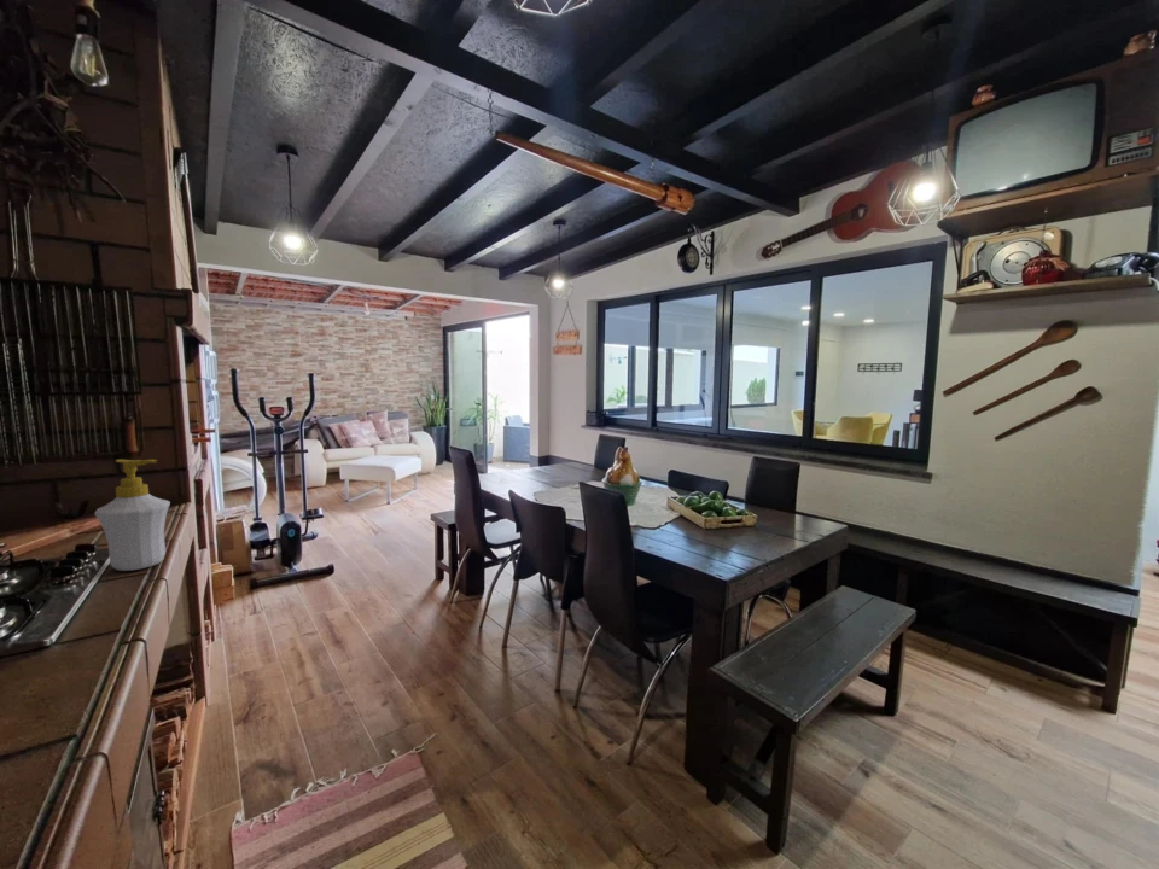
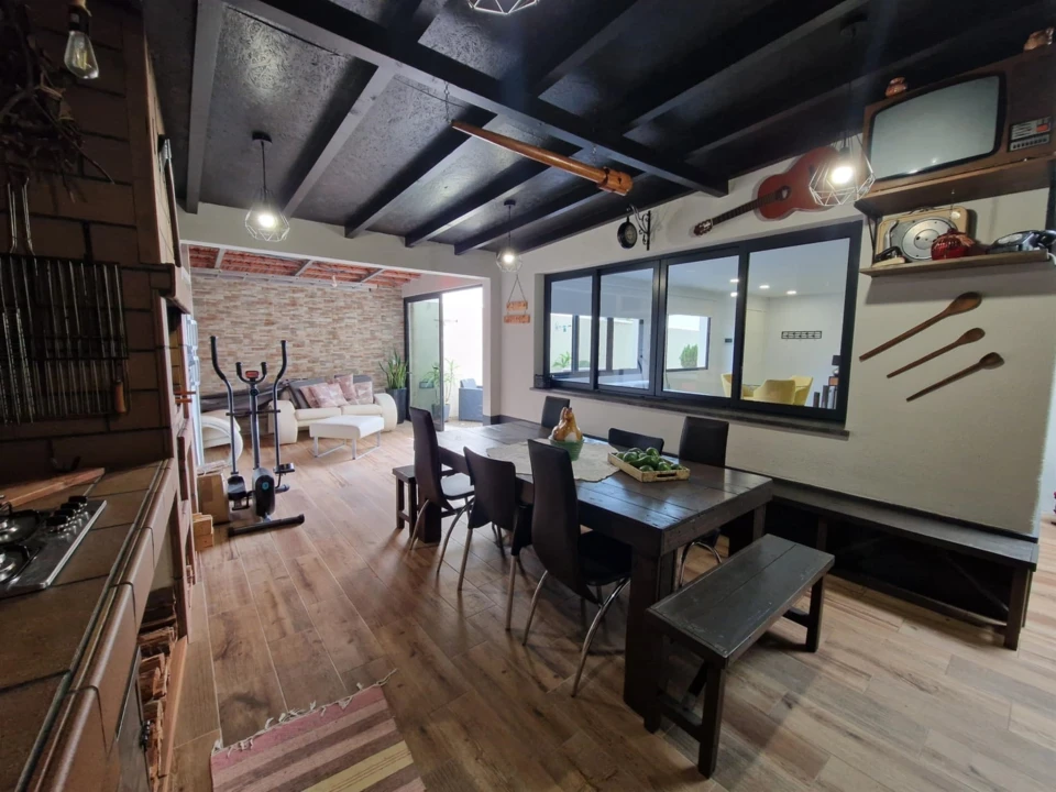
- soap bottle [93,459,171,572]
